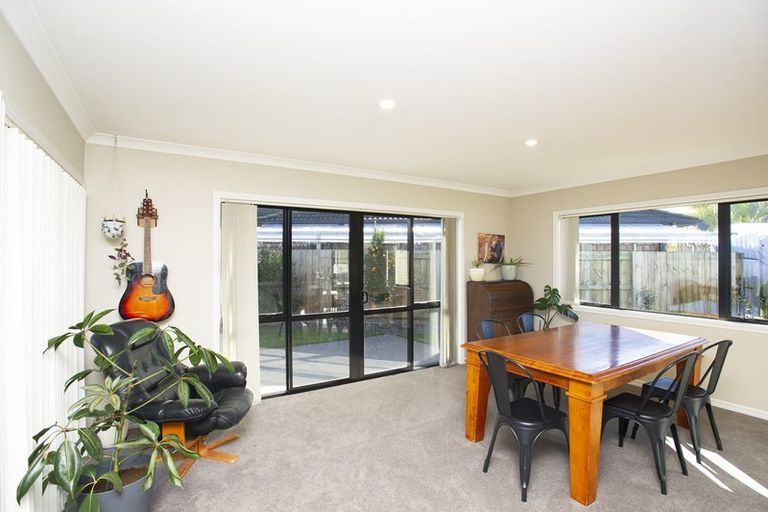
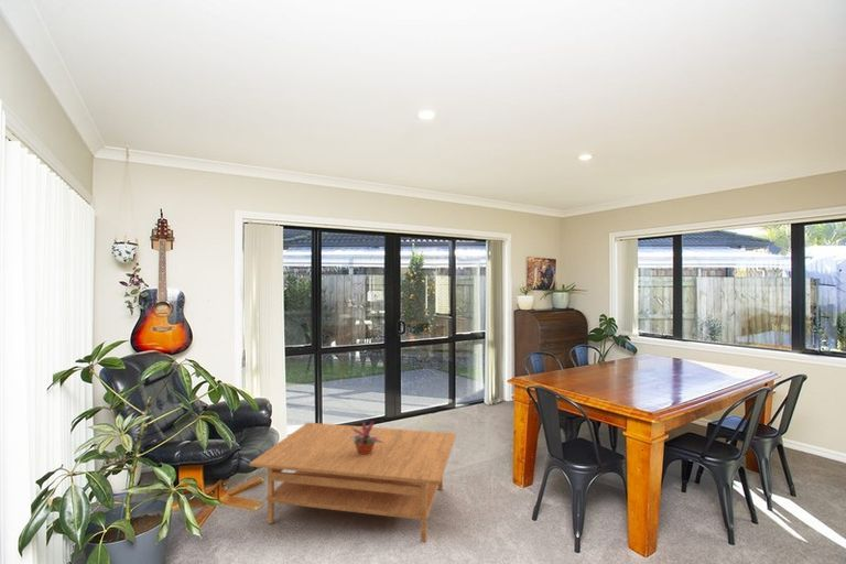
+ potted plant [347,419,383,456]
+ coffee table [248,422,457,544]
